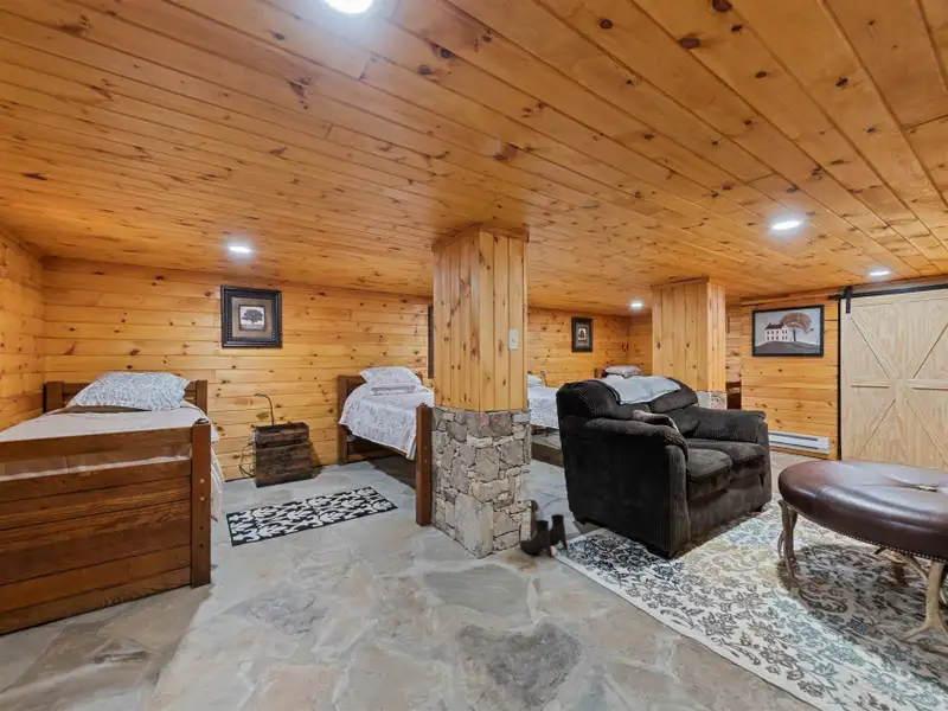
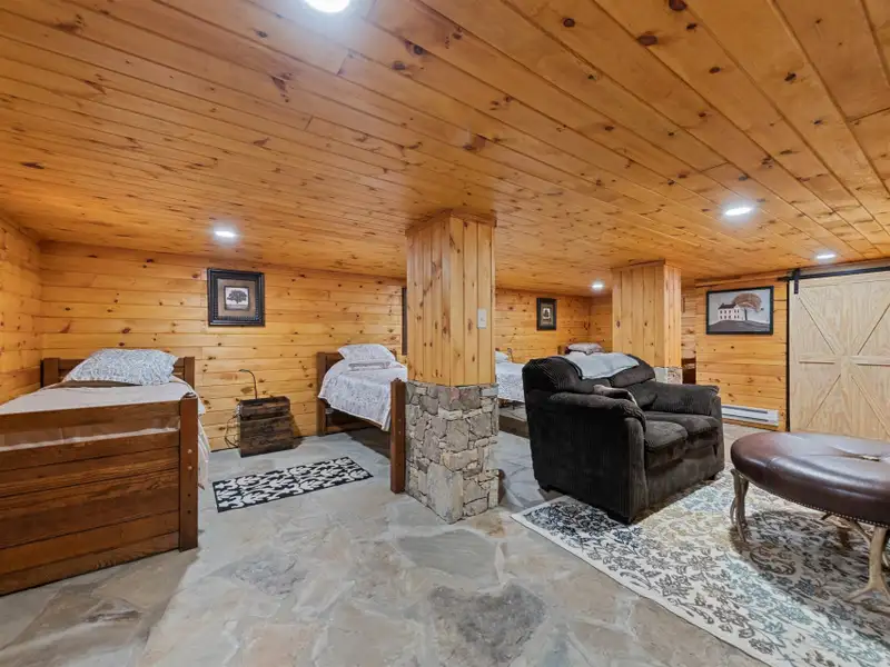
- boots [518,513,569,558]
